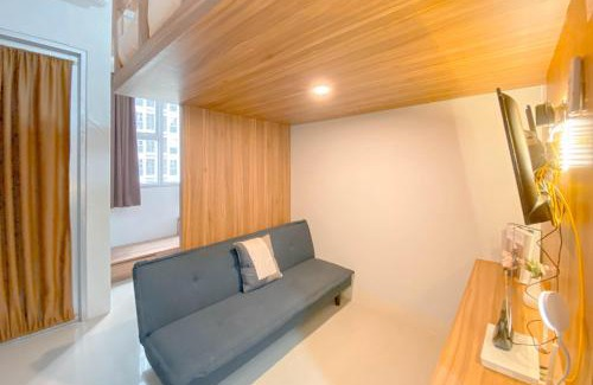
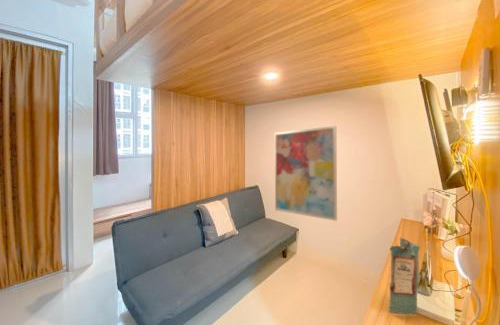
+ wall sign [388,237,421,316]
+ wall art [274,125,338,222]
